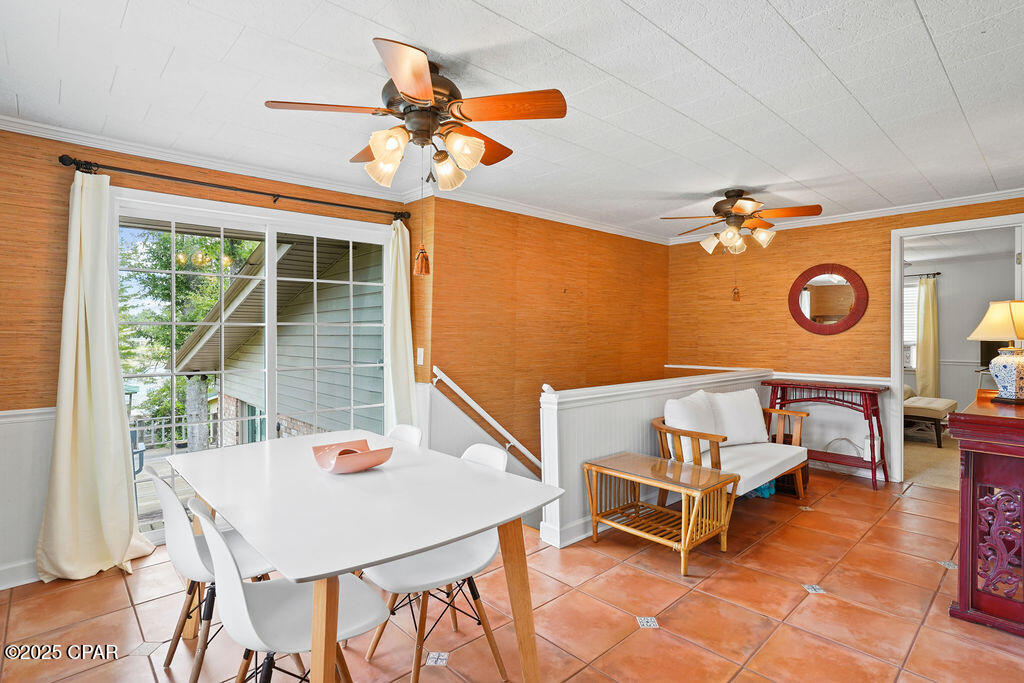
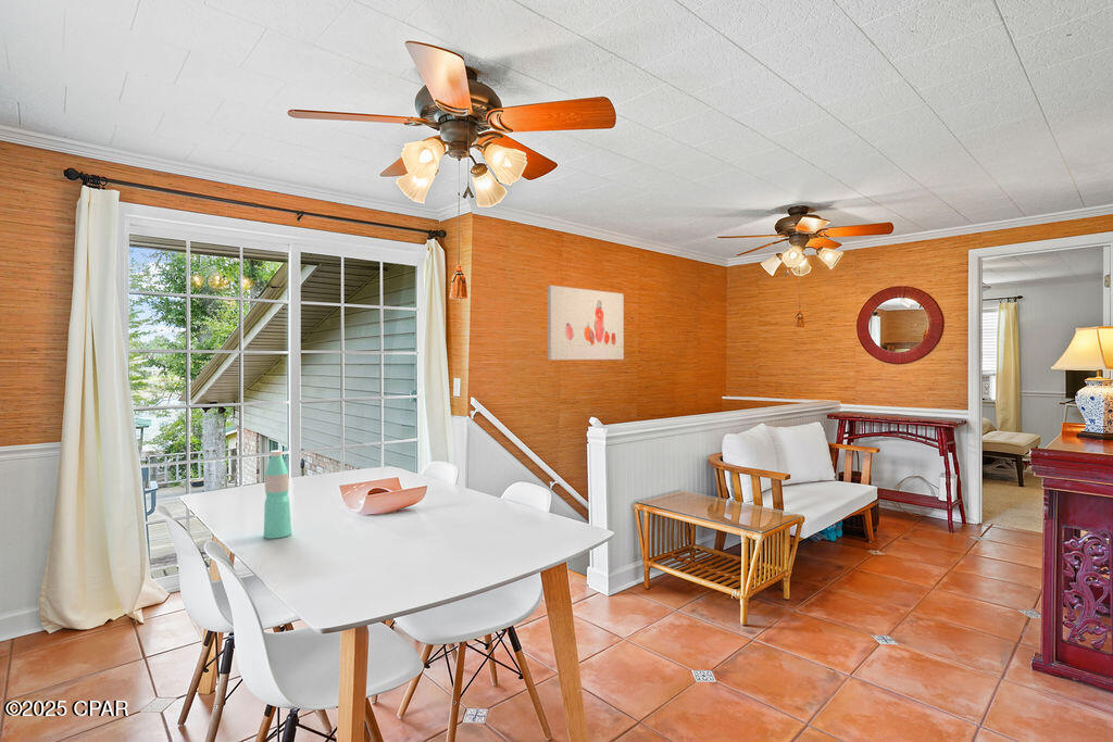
+ water bottle [263,449,292,540]
+ wall art [547,285,625,361]
